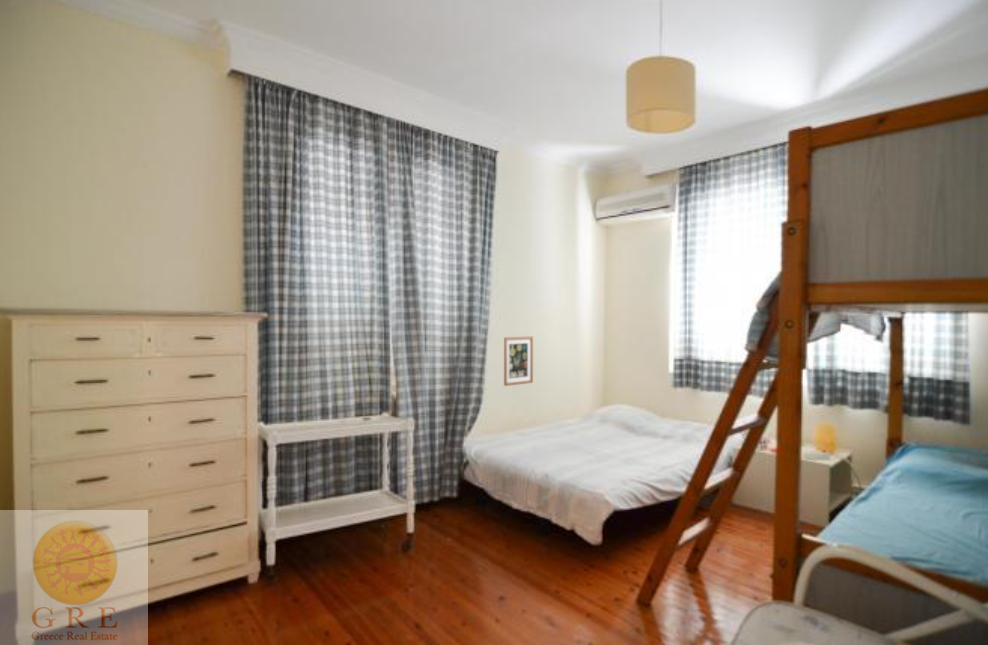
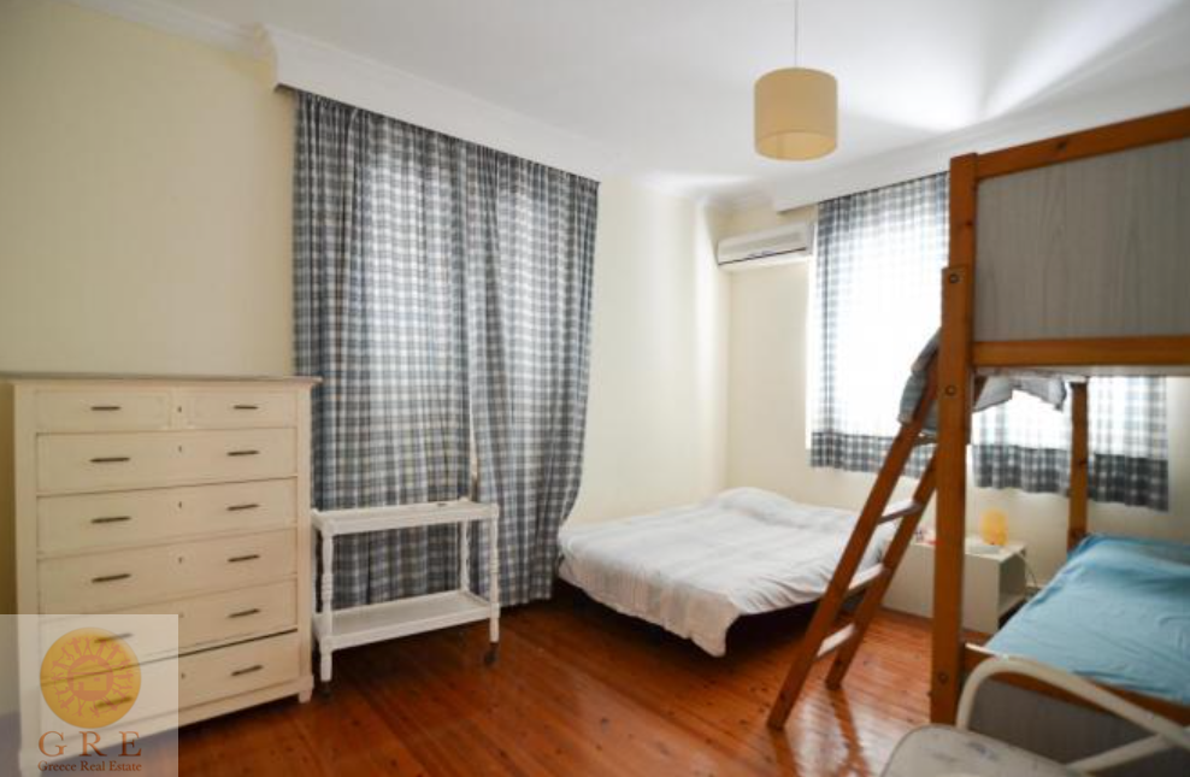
- wall art [503,336,534,387]
